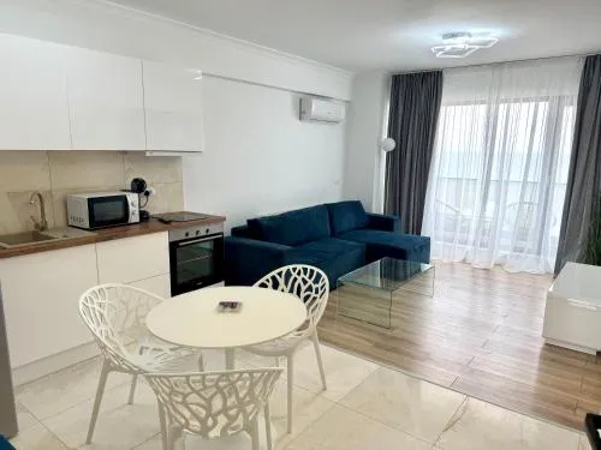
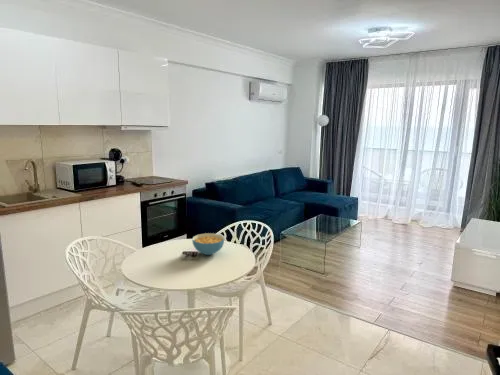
+ cereal bowl [191,232,225,256]
